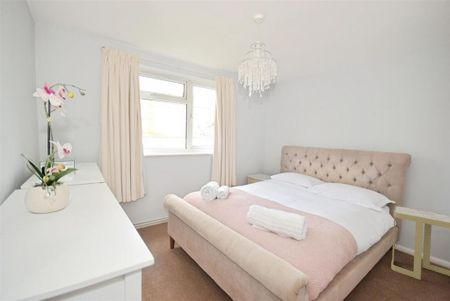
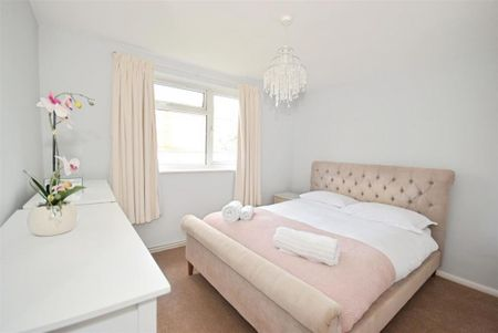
- side table [390,205,450,281]
